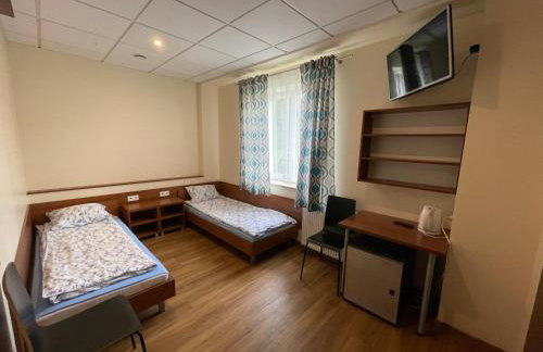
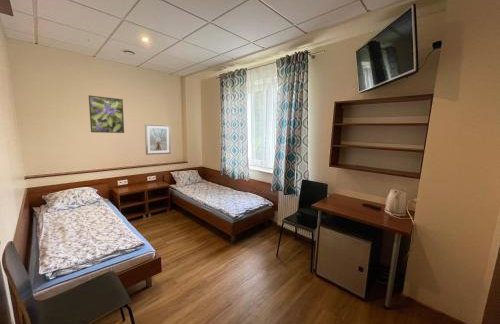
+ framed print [88,94,125,134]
+ picture frame [144,123,172,156]
